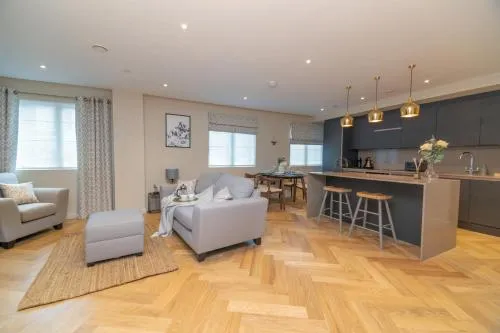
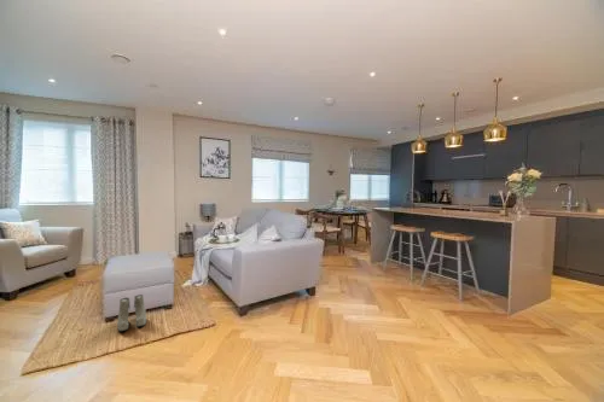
+ boots [116,293,147,332]
